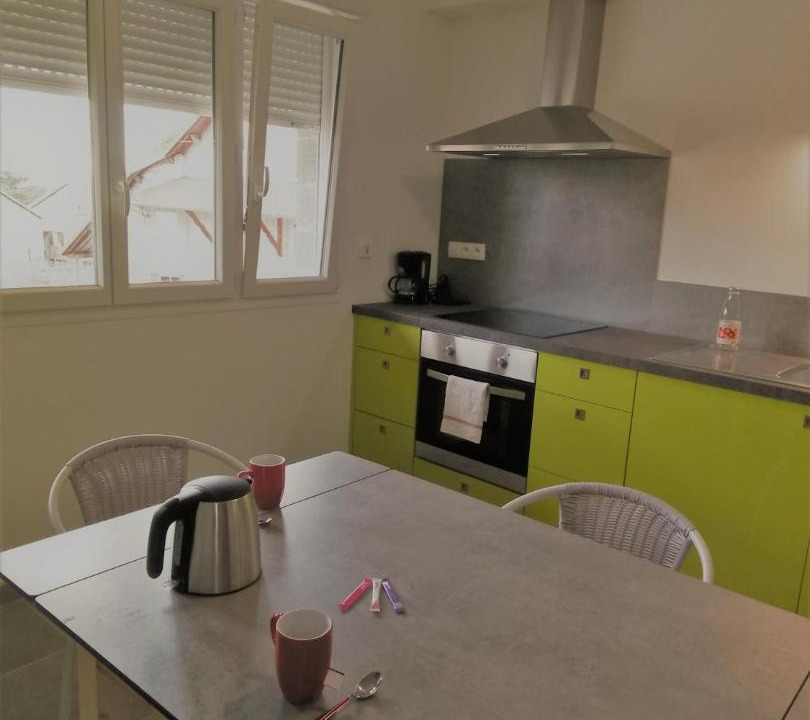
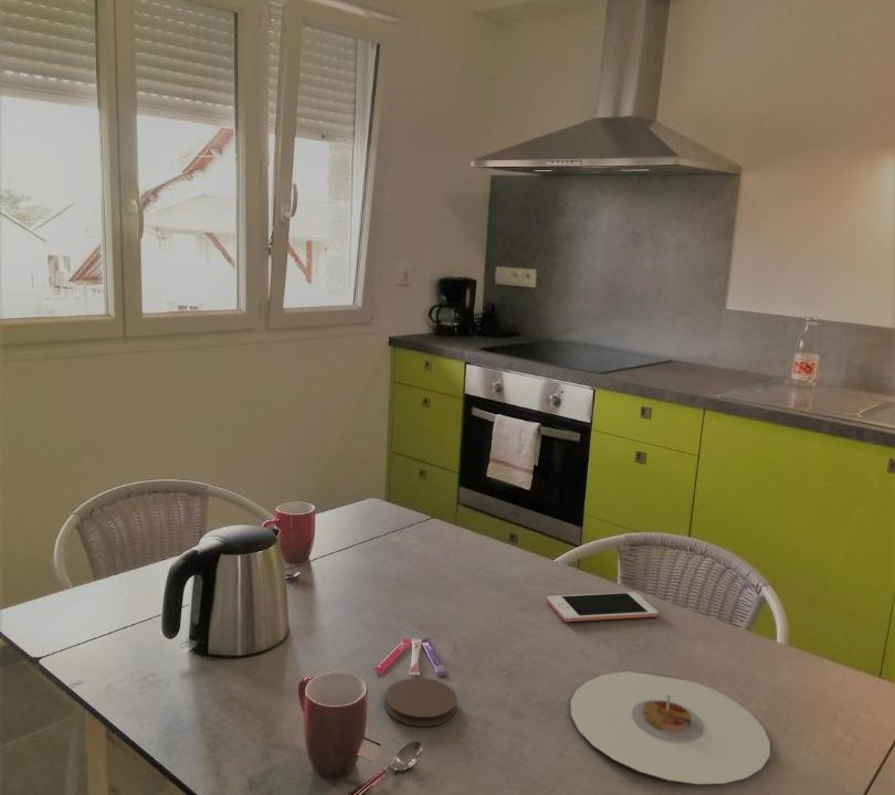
+ plate [569,670,771,785]
+ cell phone [546,591,660,623]
+ coaster [383,677,457,728]
